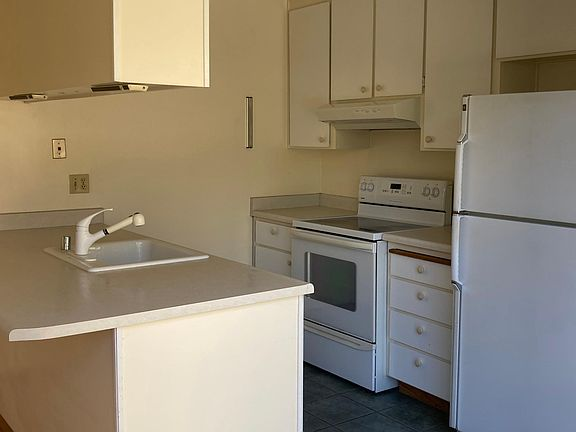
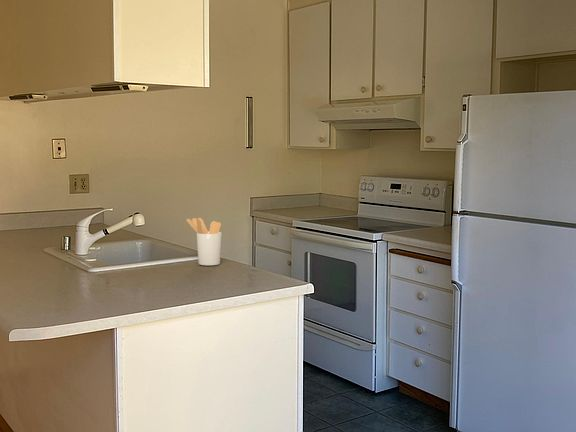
+ utensil holder [186,217,223,266]
